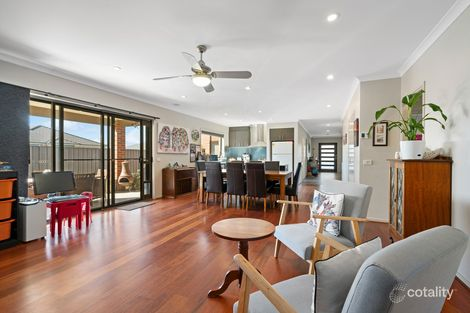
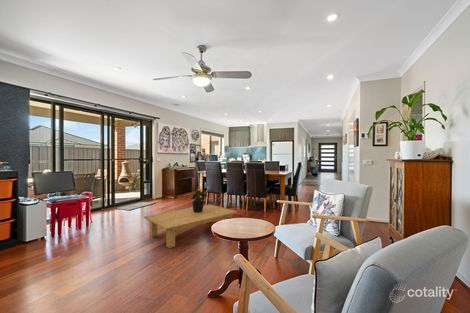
+ coffee table [143,203,238,249]
+ potted plant [190,189,209,213]
